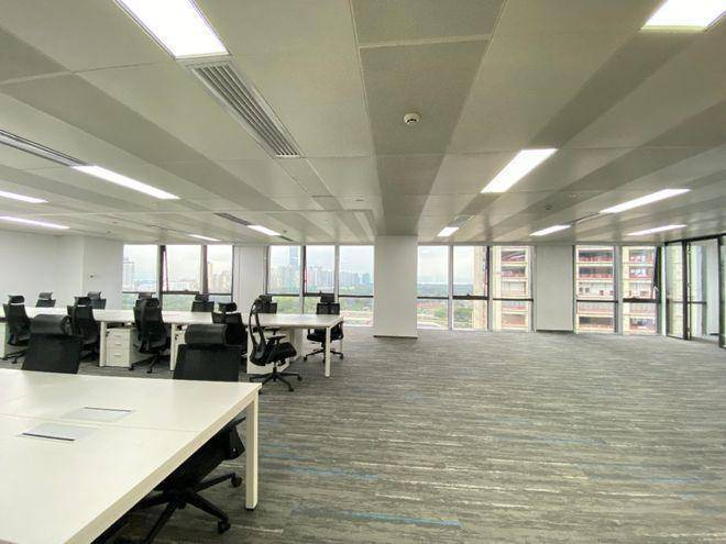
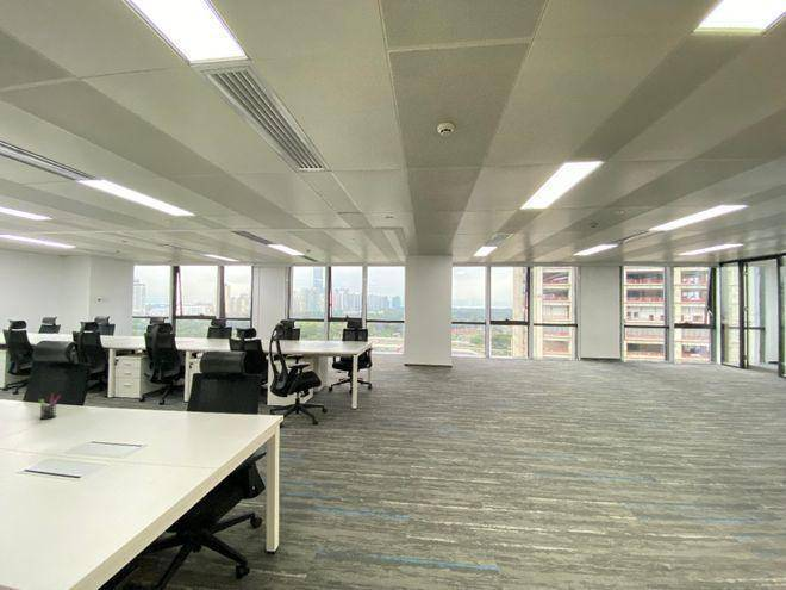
+ pen holder [37,392,61,421]
